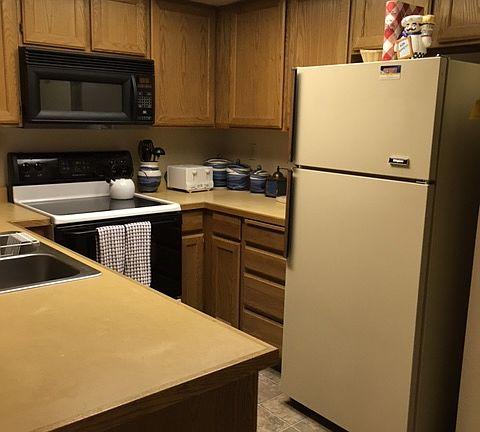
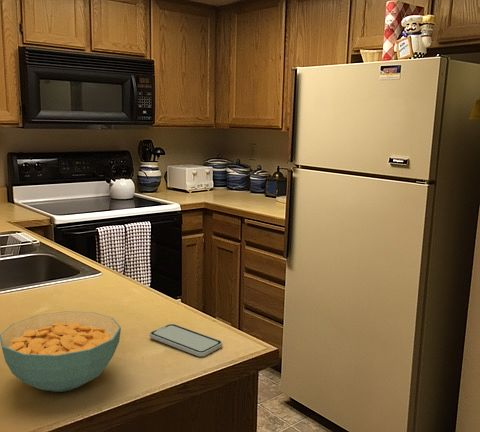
+ smartphone [149,323,223,357]
+ cereal bowl [0,310,122,393]
